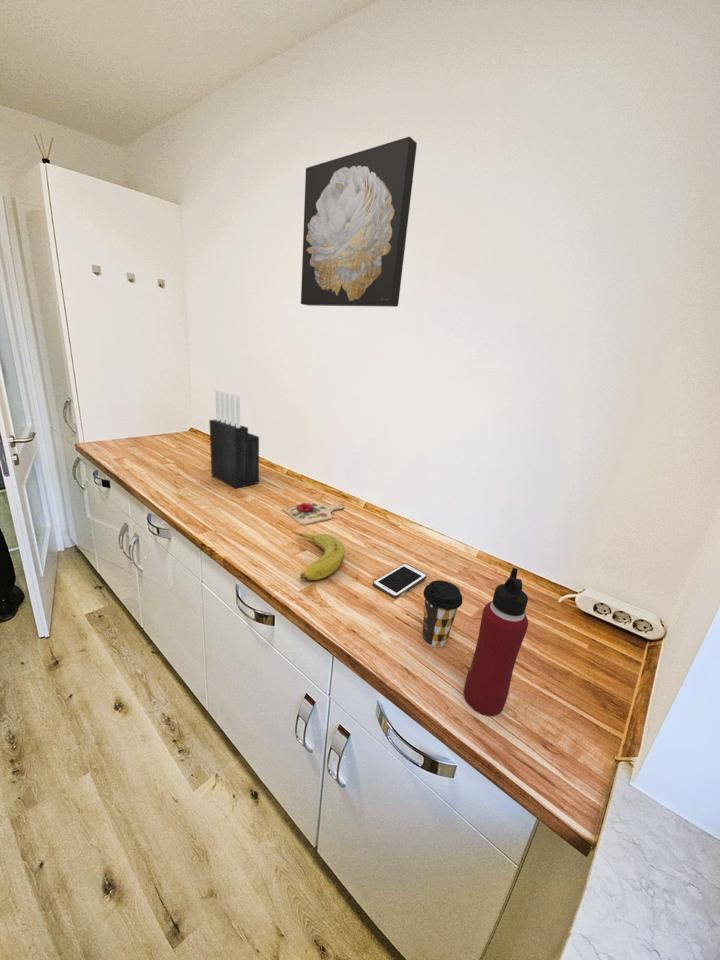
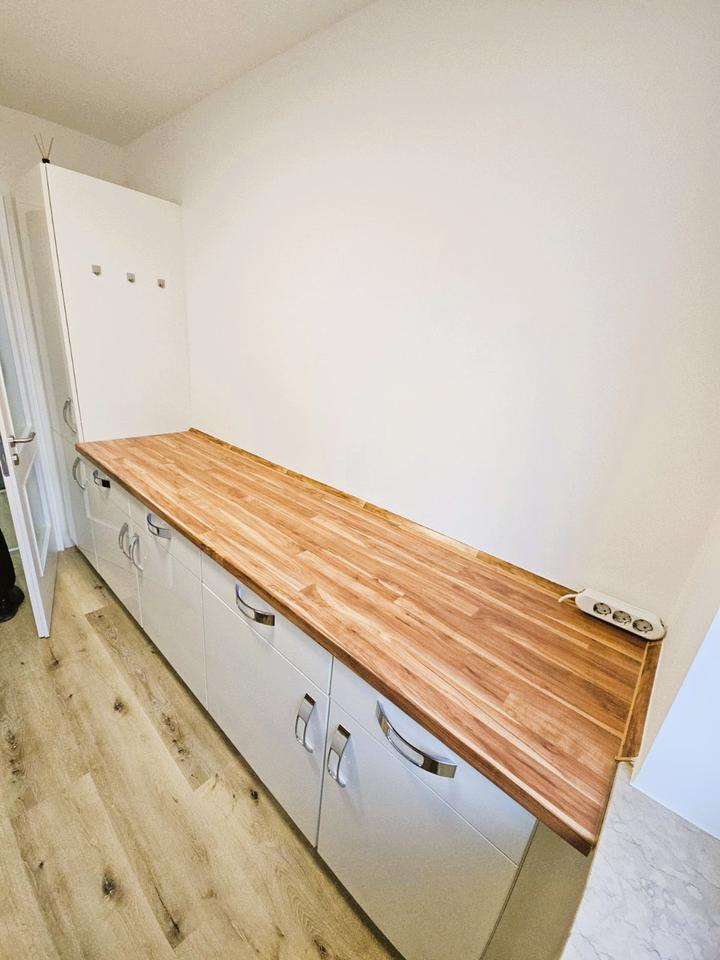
- cell phone [372,562,428,599]
- cutting board [281,501,345,527]
- knife block [208,389,260,490]
- fruit [296,533,345,581]
- coffee cup [421,579,464,648]
- water bottle [463,567,529,717]
- wall art [300,136,418,308]
